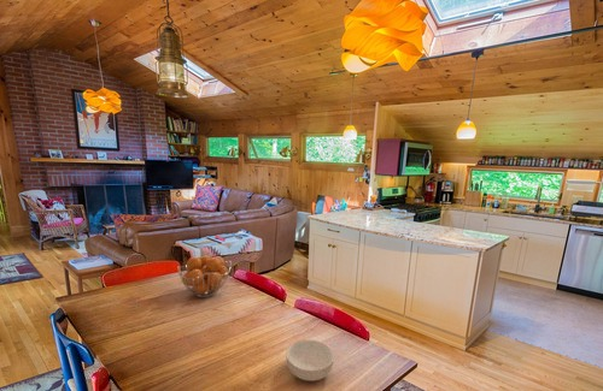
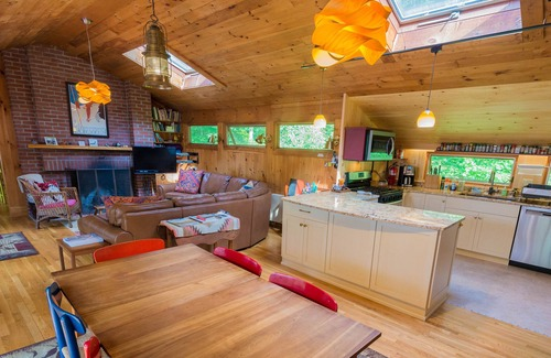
- fruit basket [176,254,233,298]
- cereal bowl [286,338,335,381]
